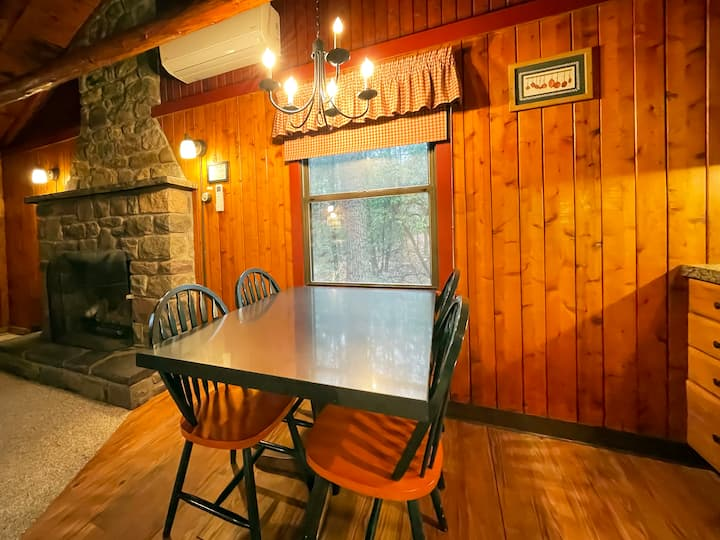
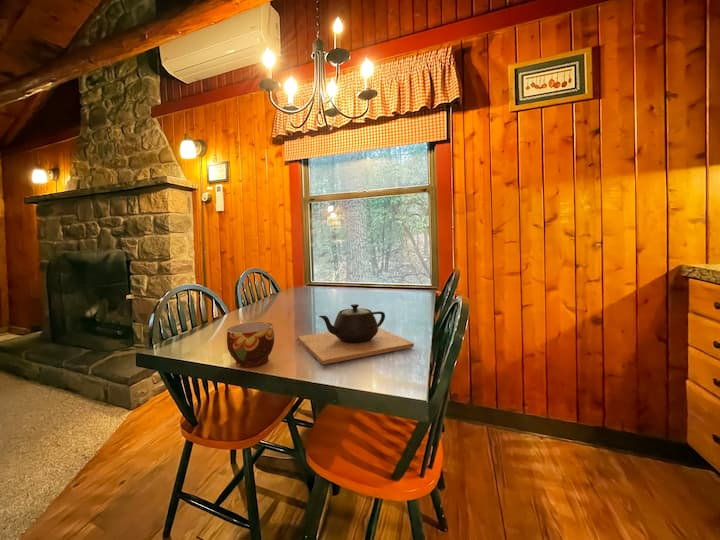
+ teapot [297,303,415,366]
+ cup [226,321,275,368]
